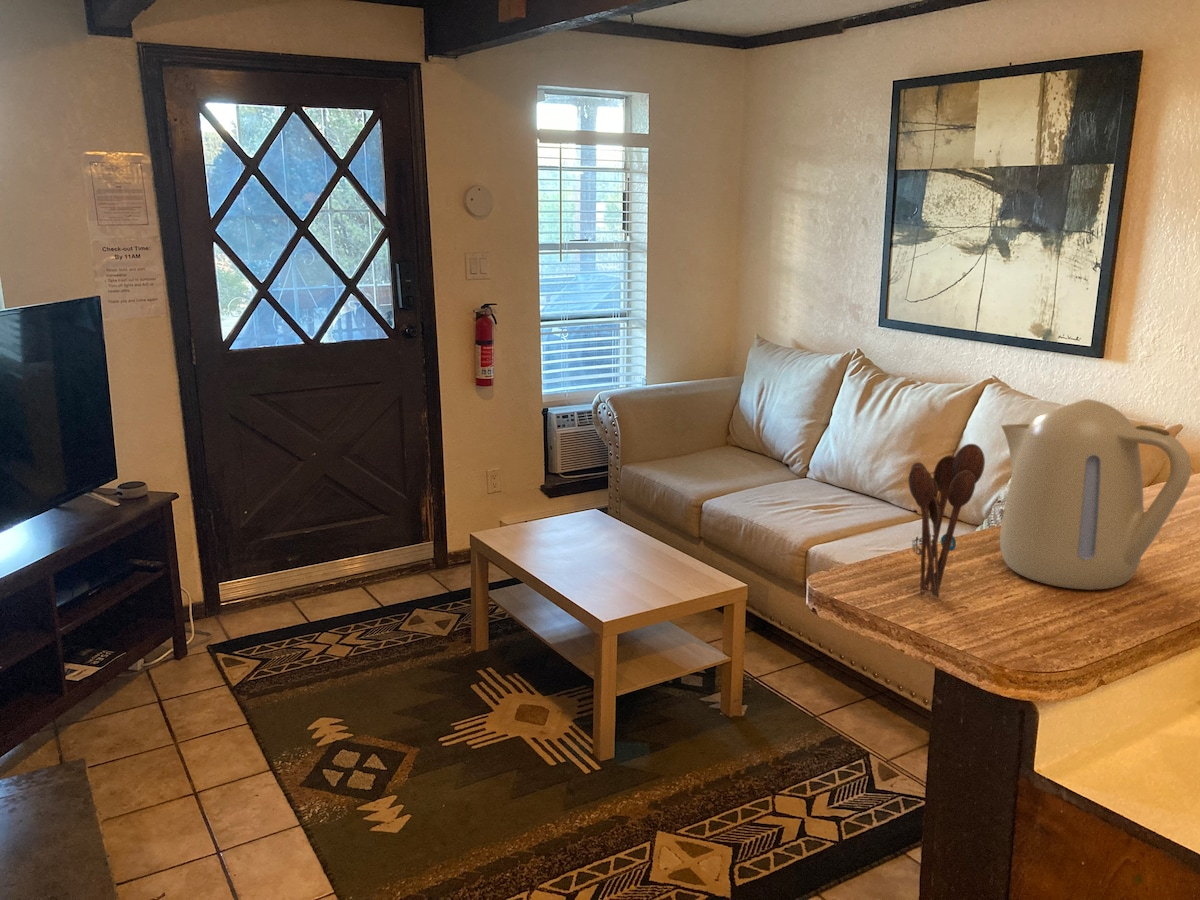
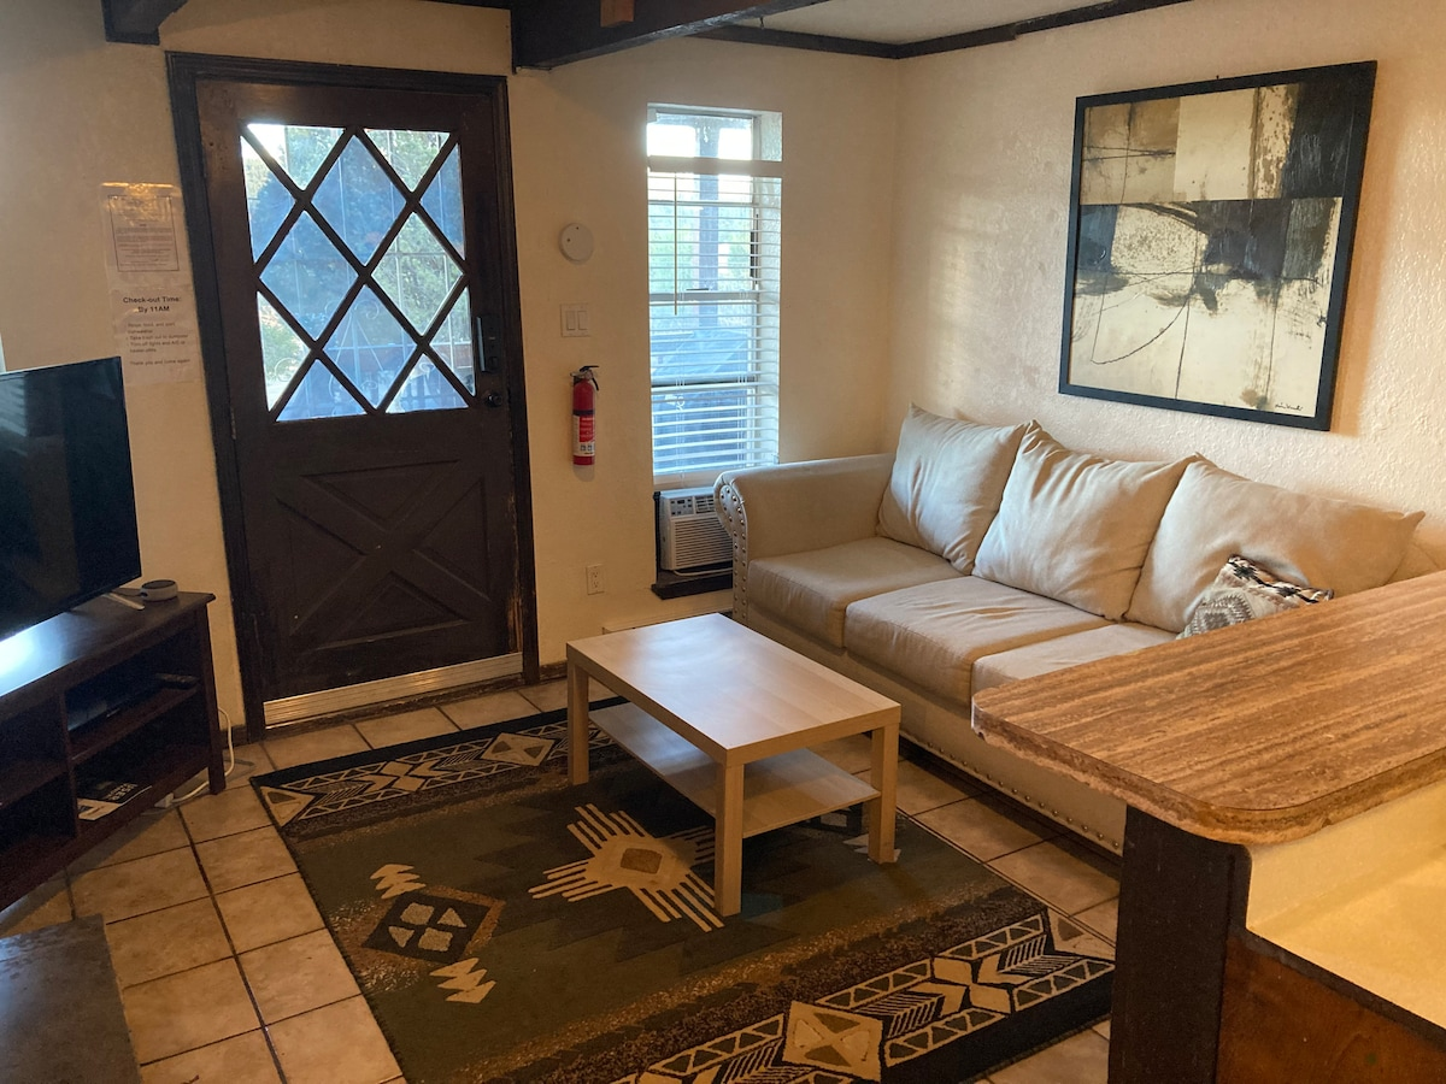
- kettle [999,398,1192,591]
- utensil holder [907,443,986,599]
